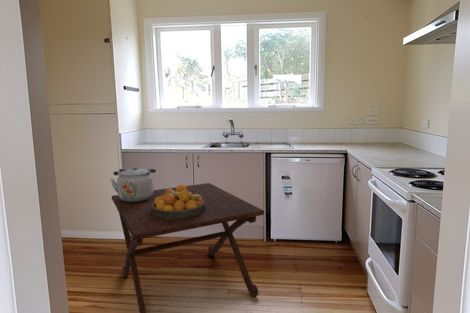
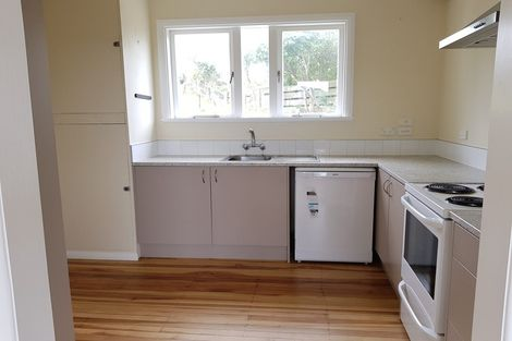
- fruit bowl [151,184,205,220]
- side table [111,182,265,313]
- kettle [110,166,157,203]
